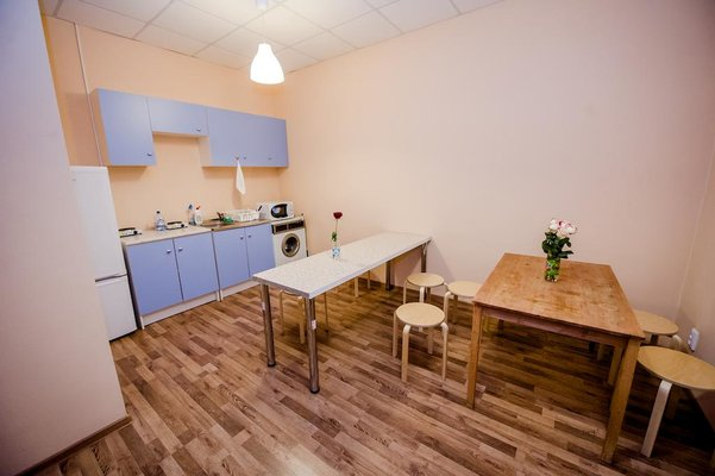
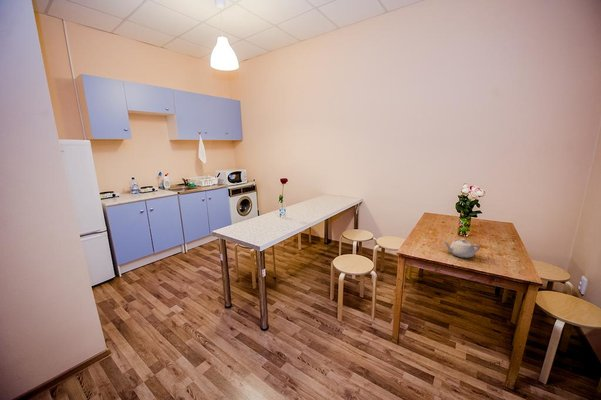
+ teapot [443,238,481,259]
